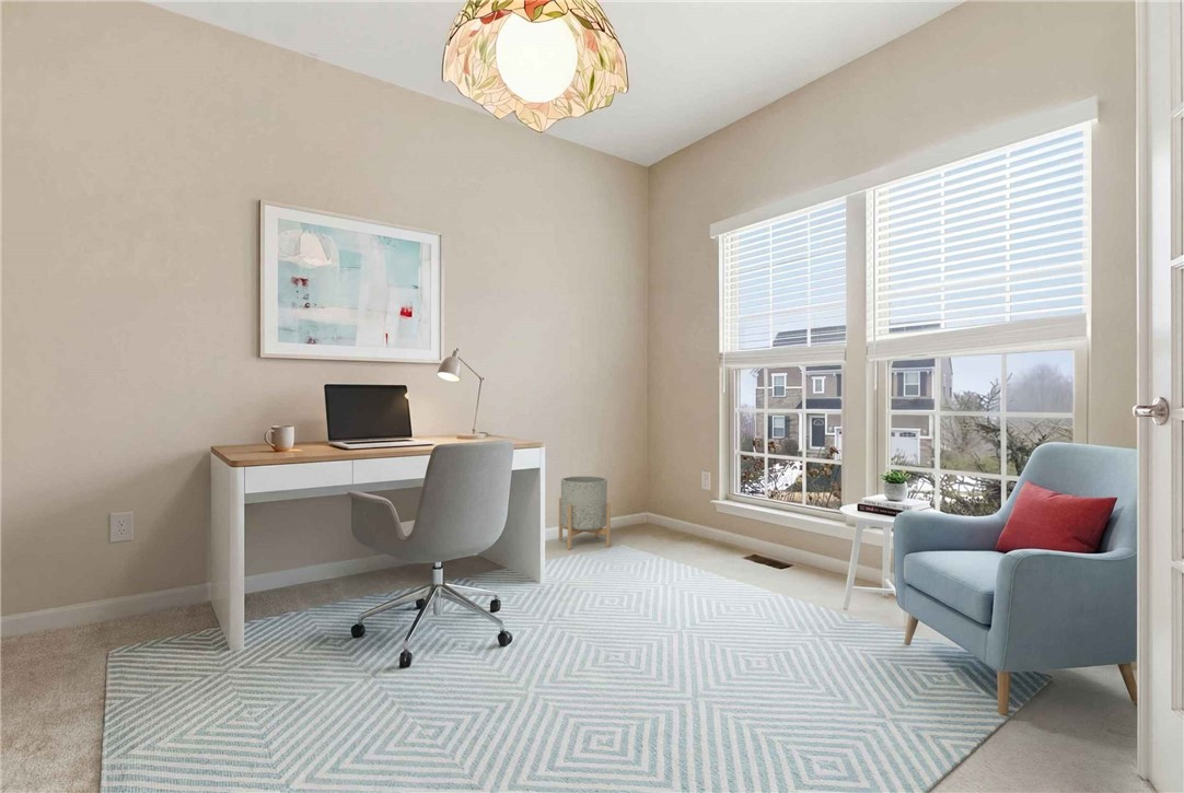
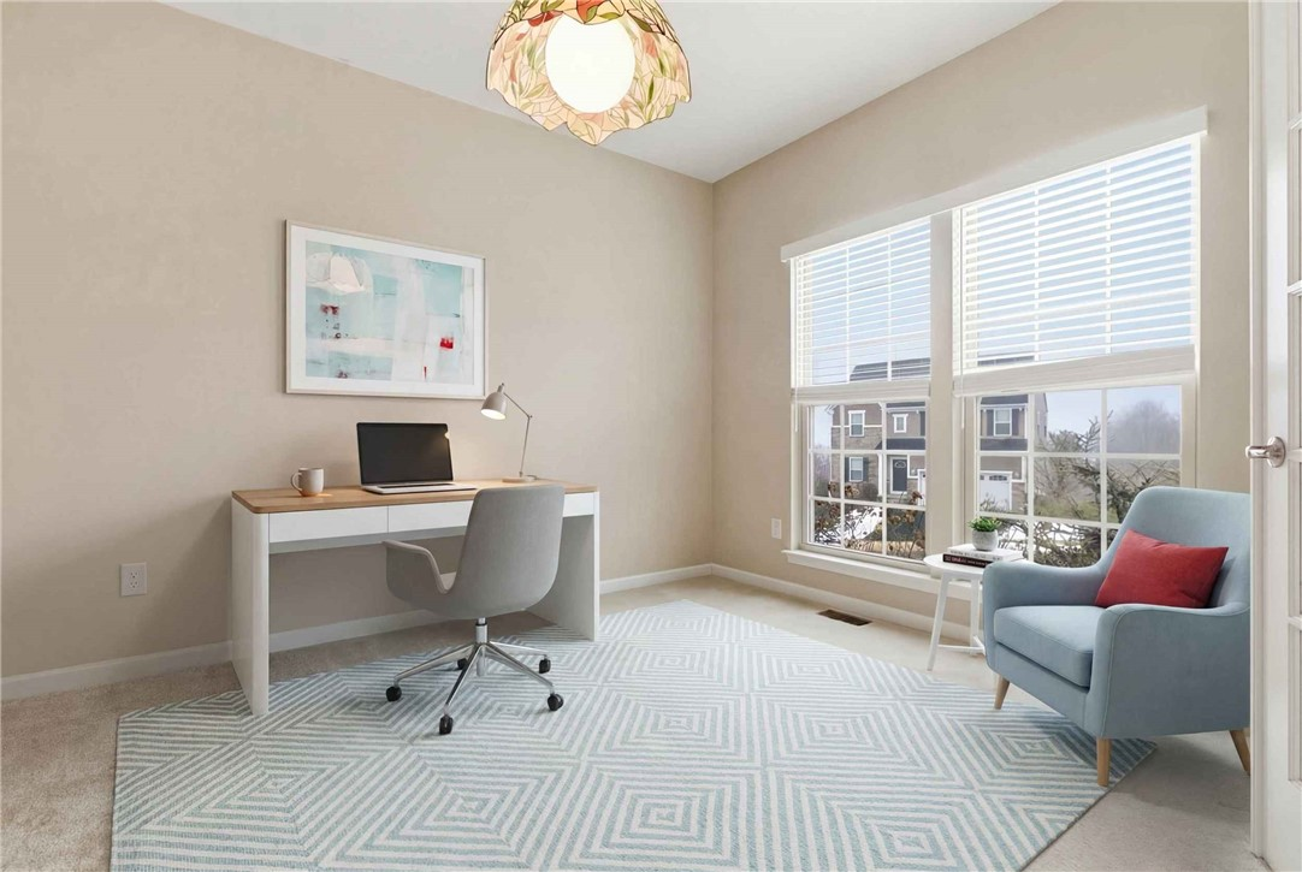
- planter [558,475,612,550]
